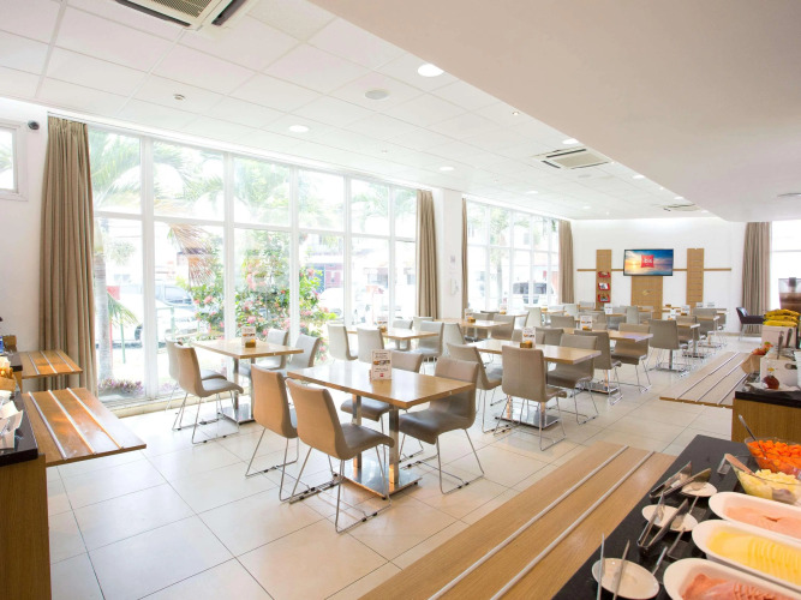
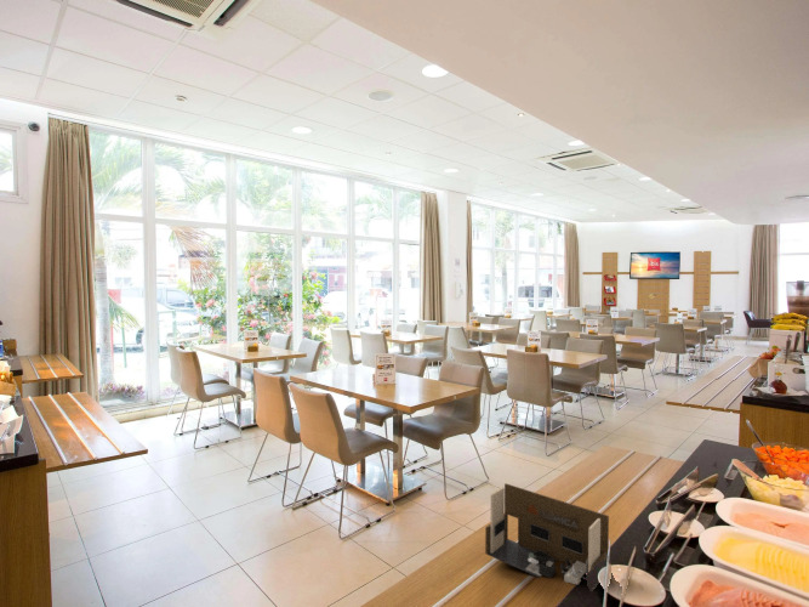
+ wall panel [484,482,610,585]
